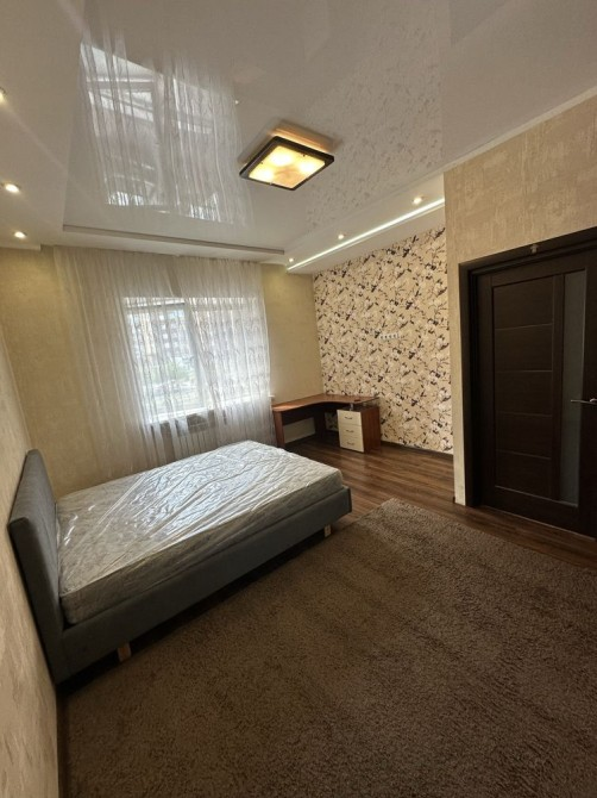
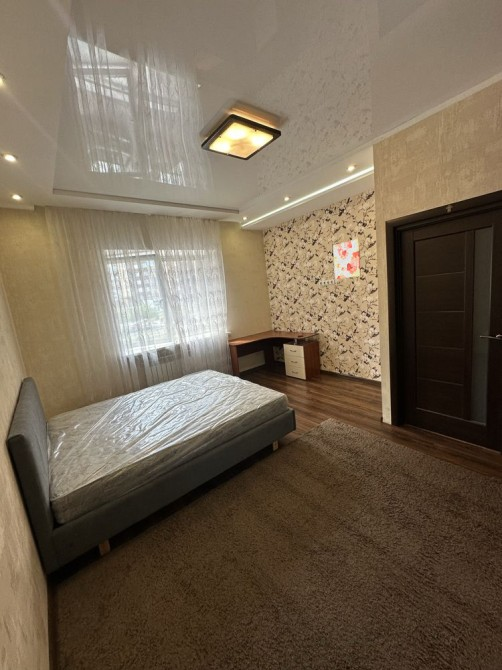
+ wall art [332,238,362,280]
